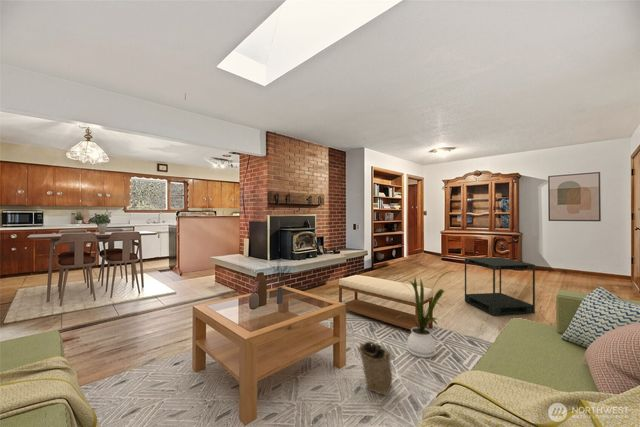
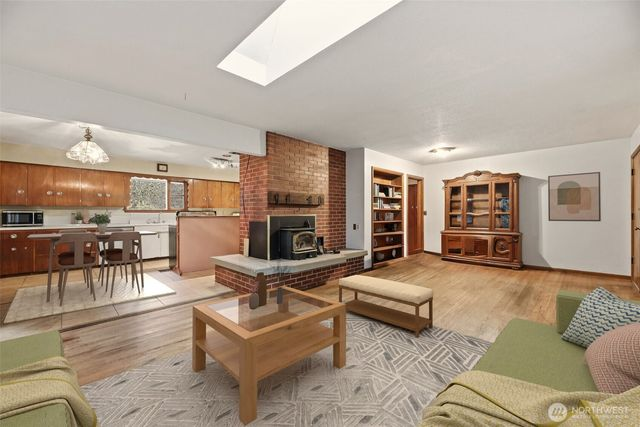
- basket [357,340,398,397]
- house plant [395,270,455,359]
- side table [464,256,536,317]
